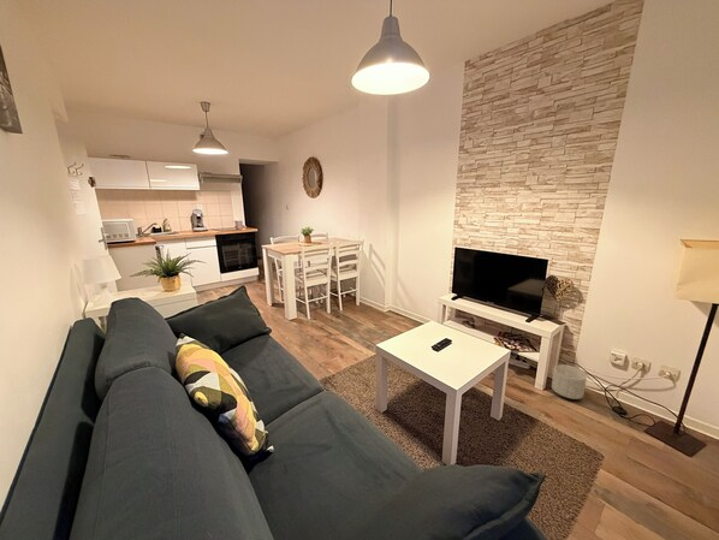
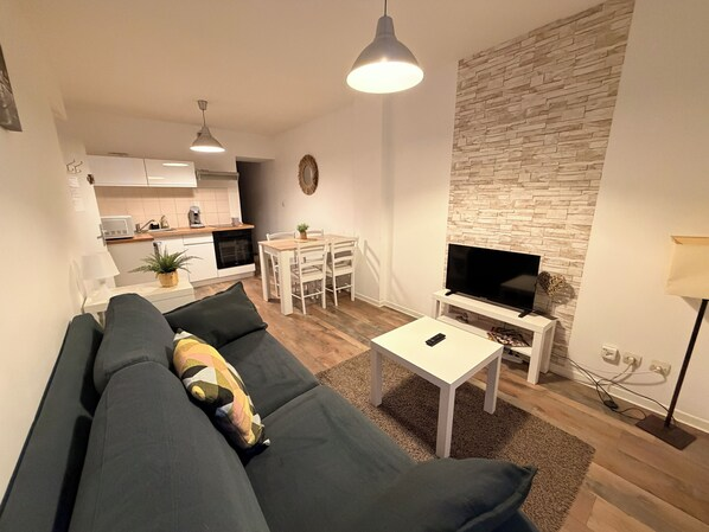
- planter [551,363,588,400]
